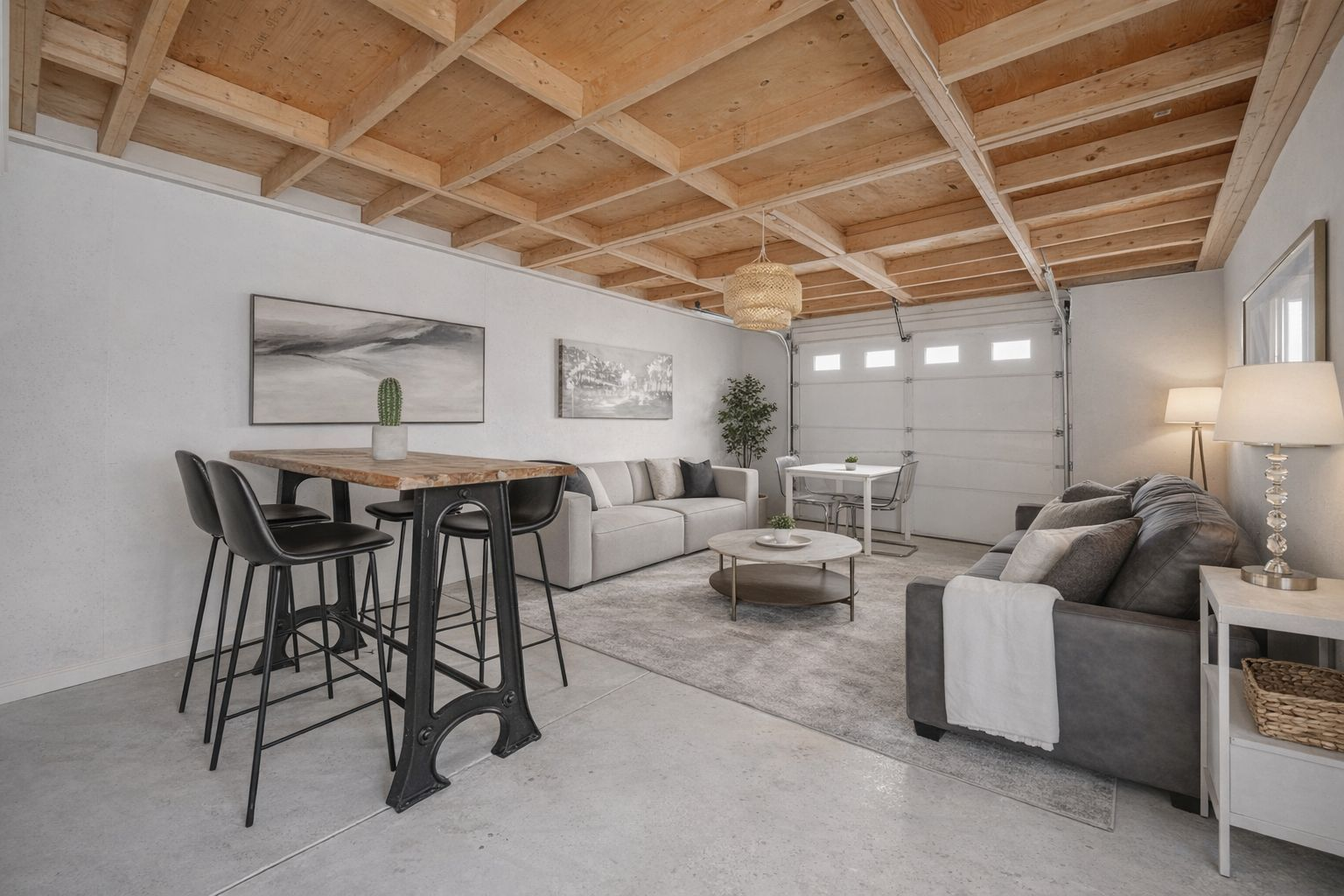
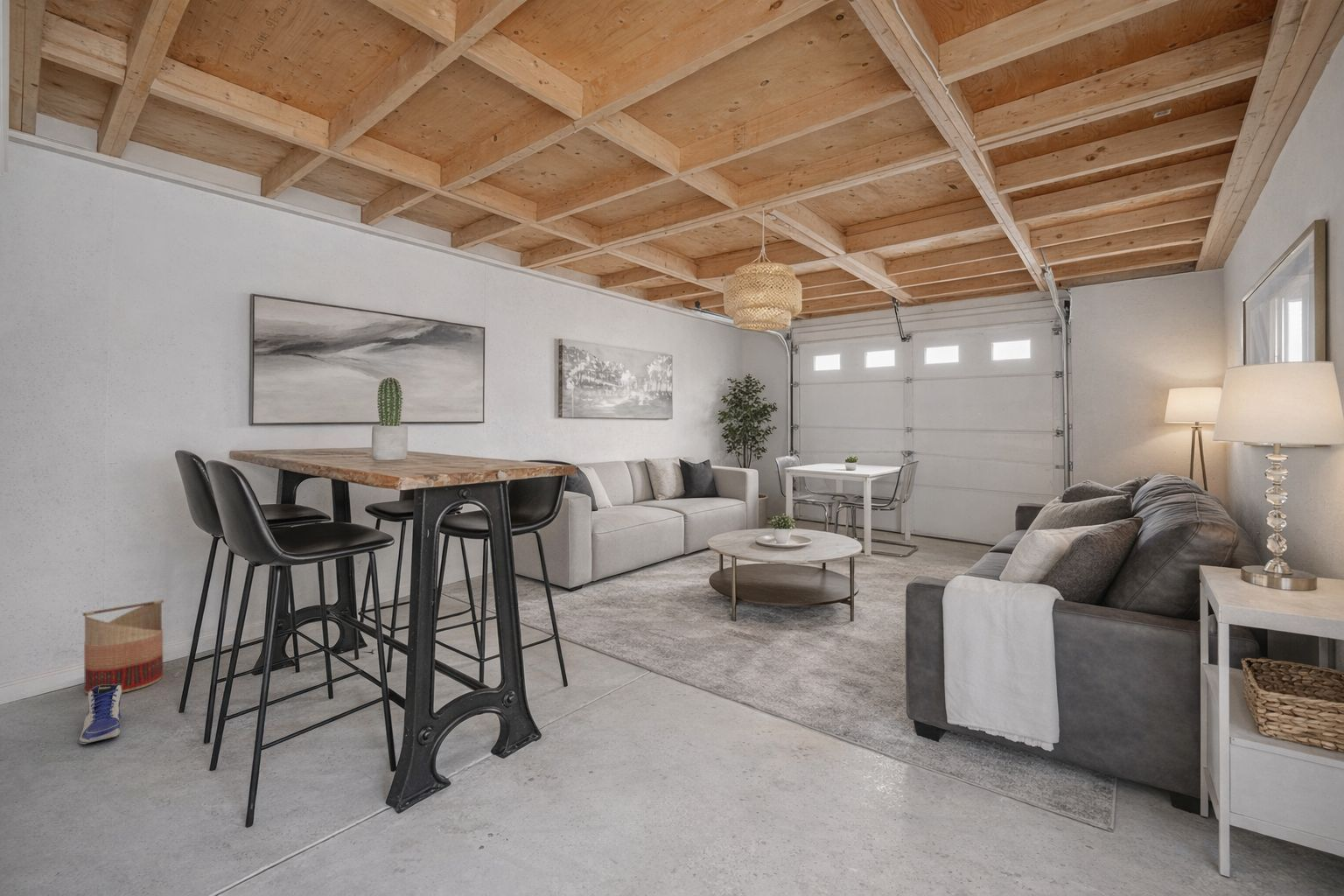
+ sneaker [78,684,123,745]
+ basket [82,598,165,695]
